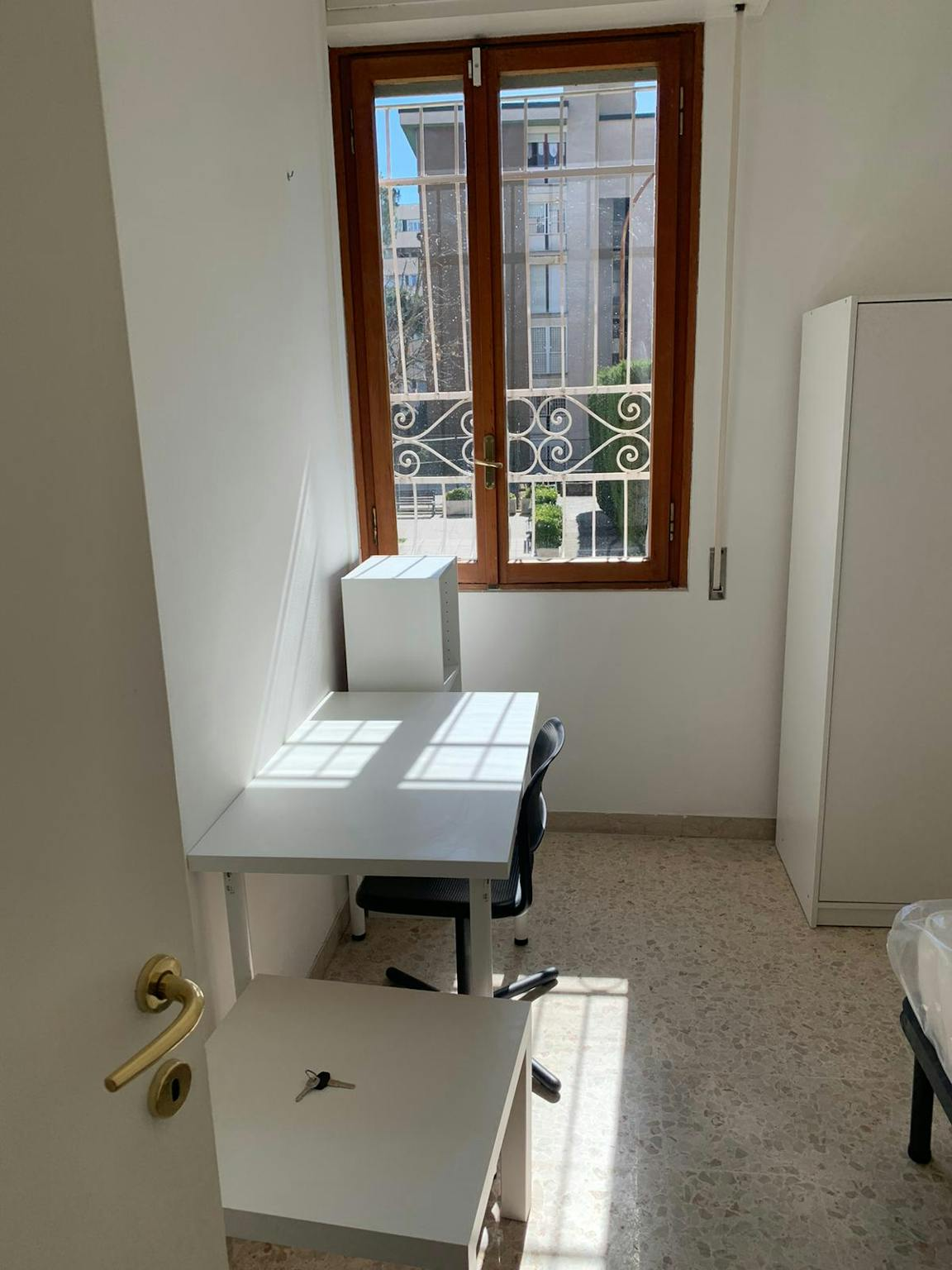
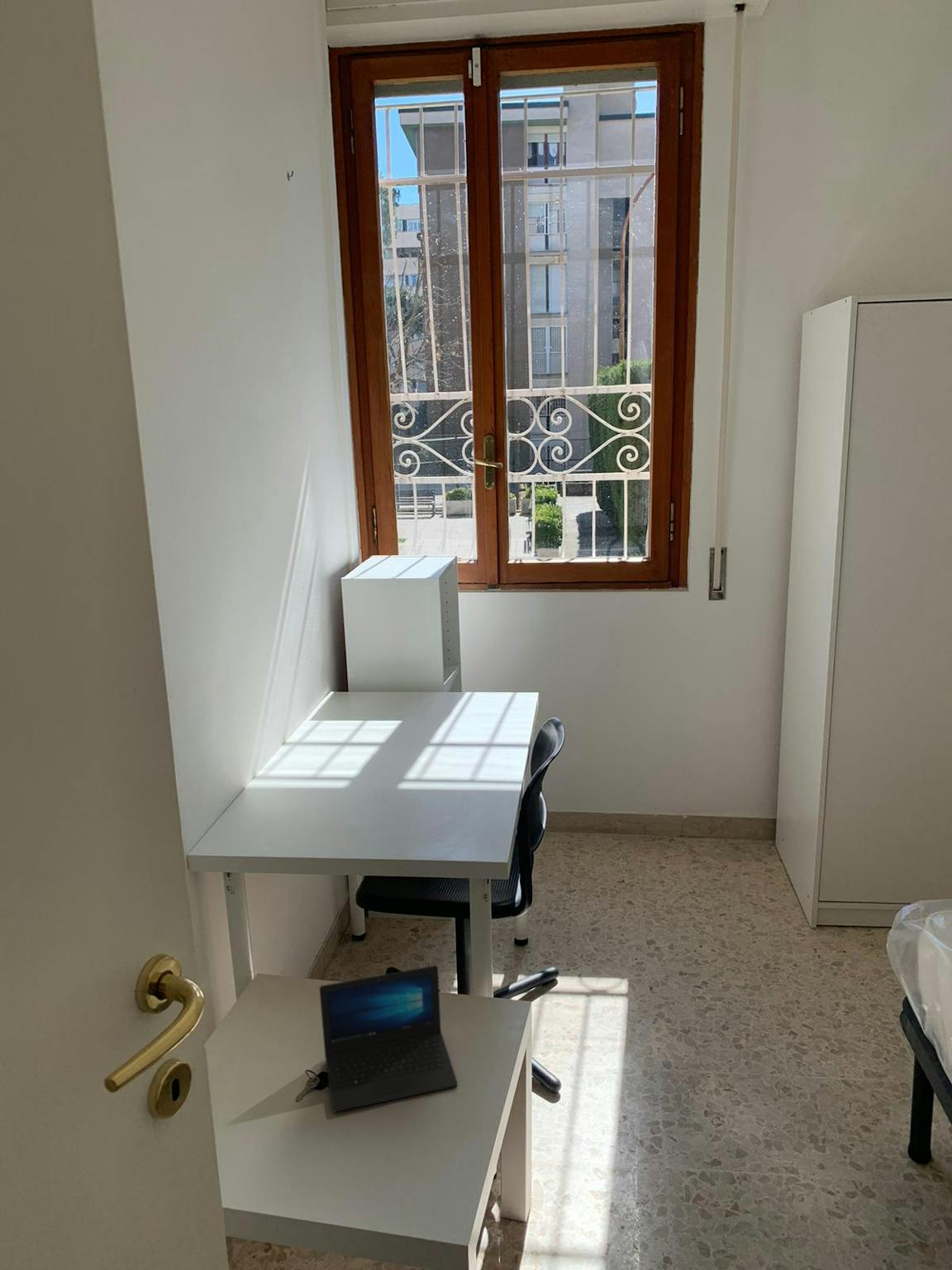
+ laptop [319,965,458,1113]
